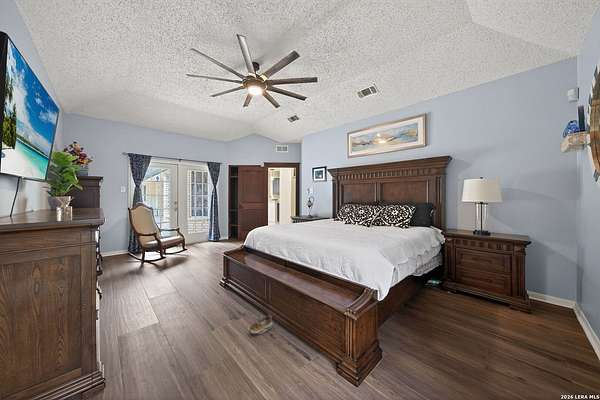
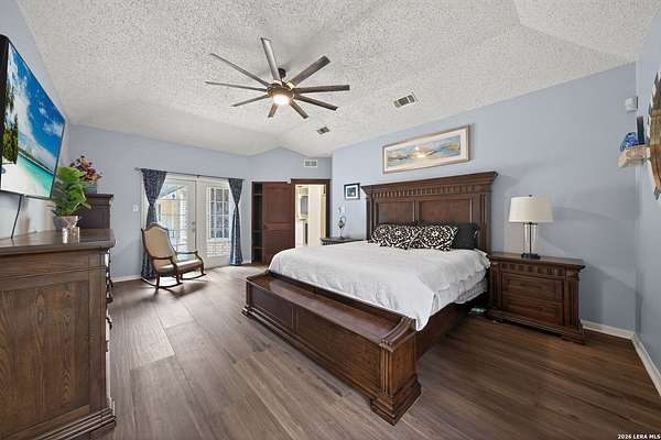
- shoe [247,314,274,336]
